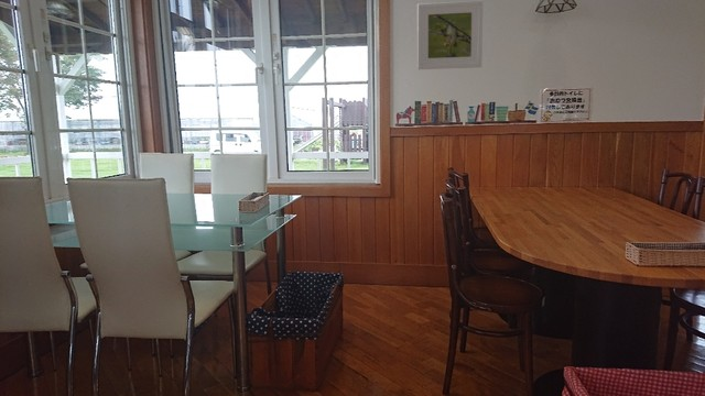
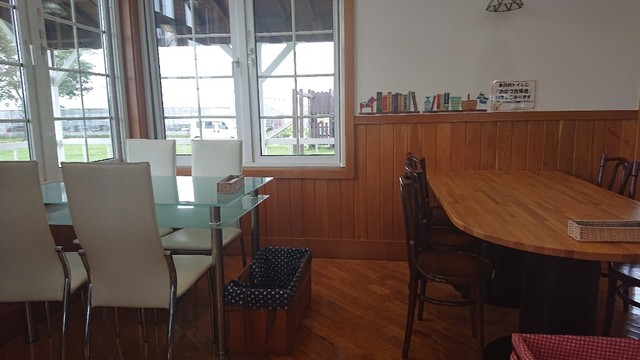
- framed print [416,0,484,70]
